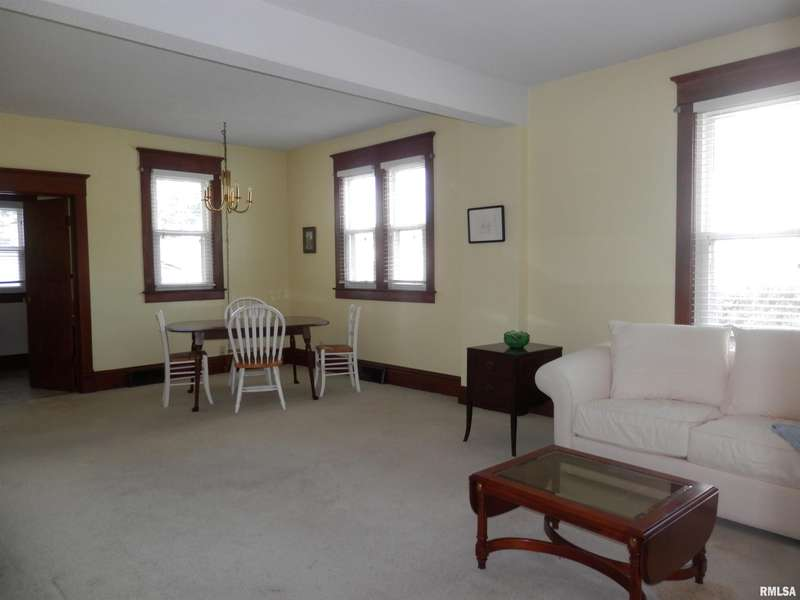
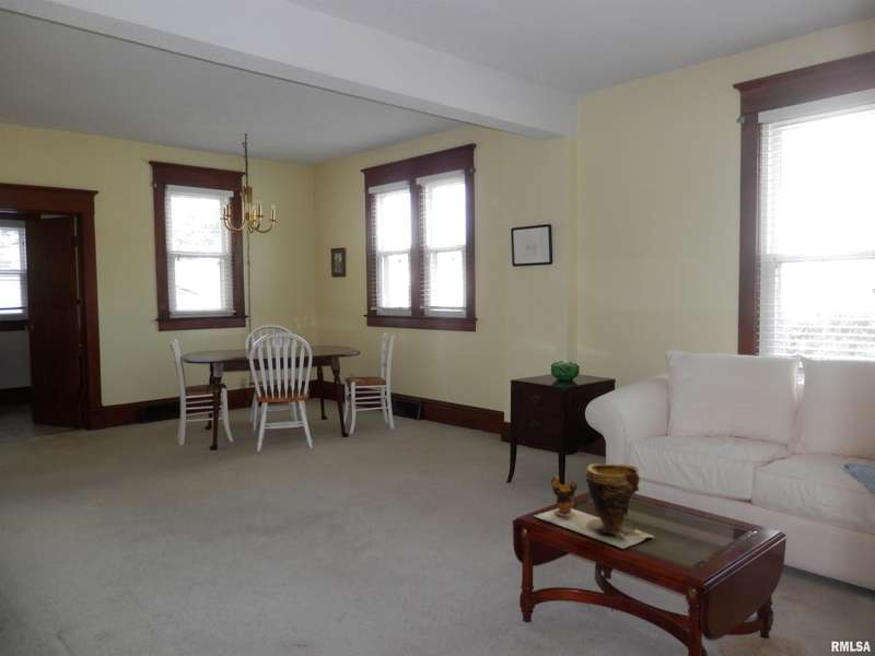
+ clay pot [534,464,655,550]
